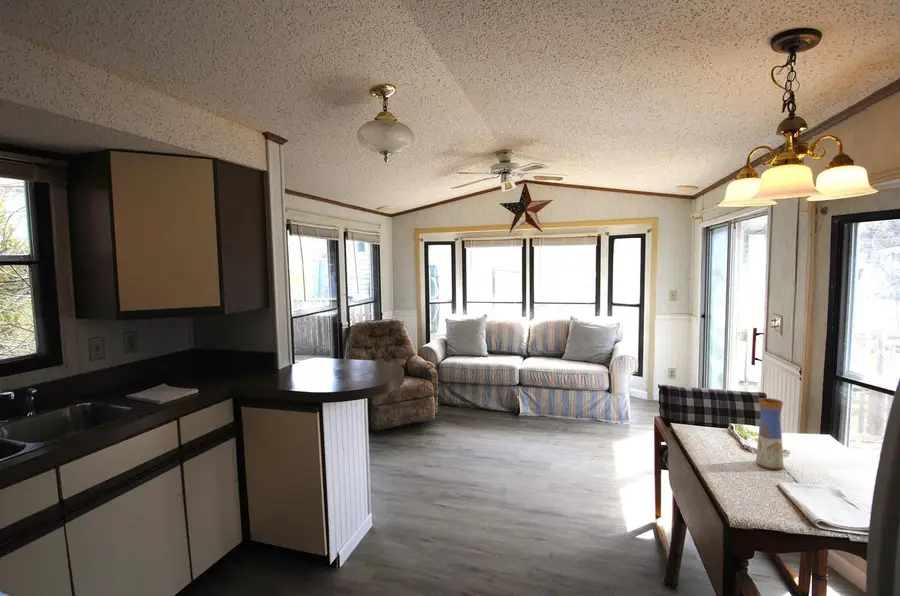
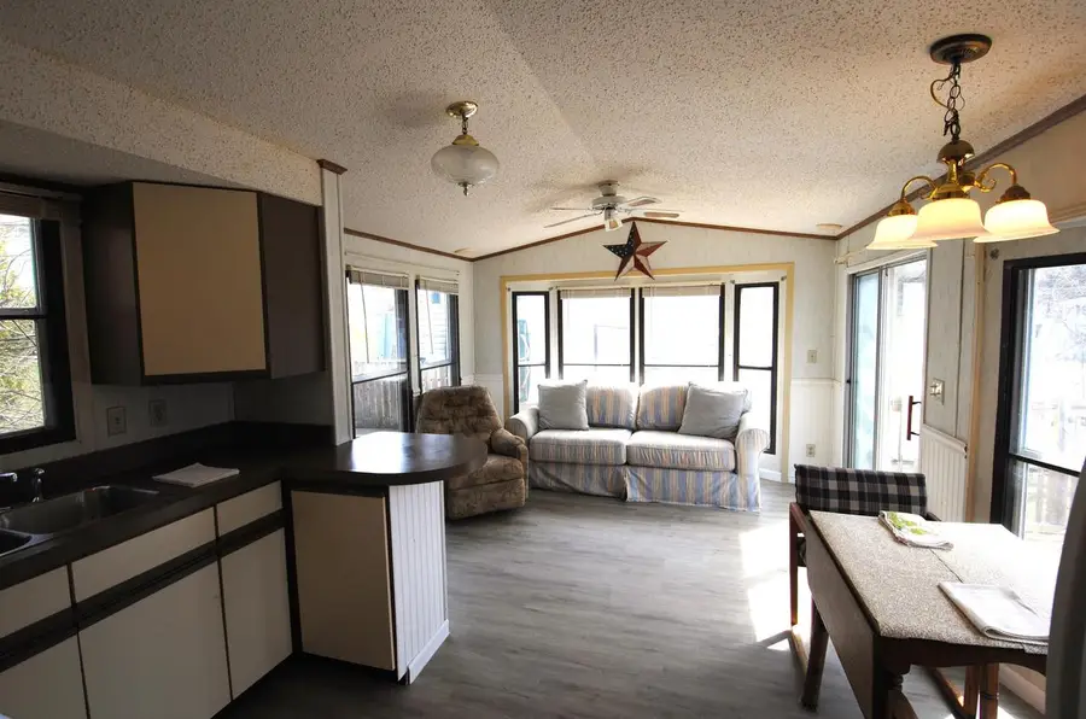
- vase [755,397,785,470]
